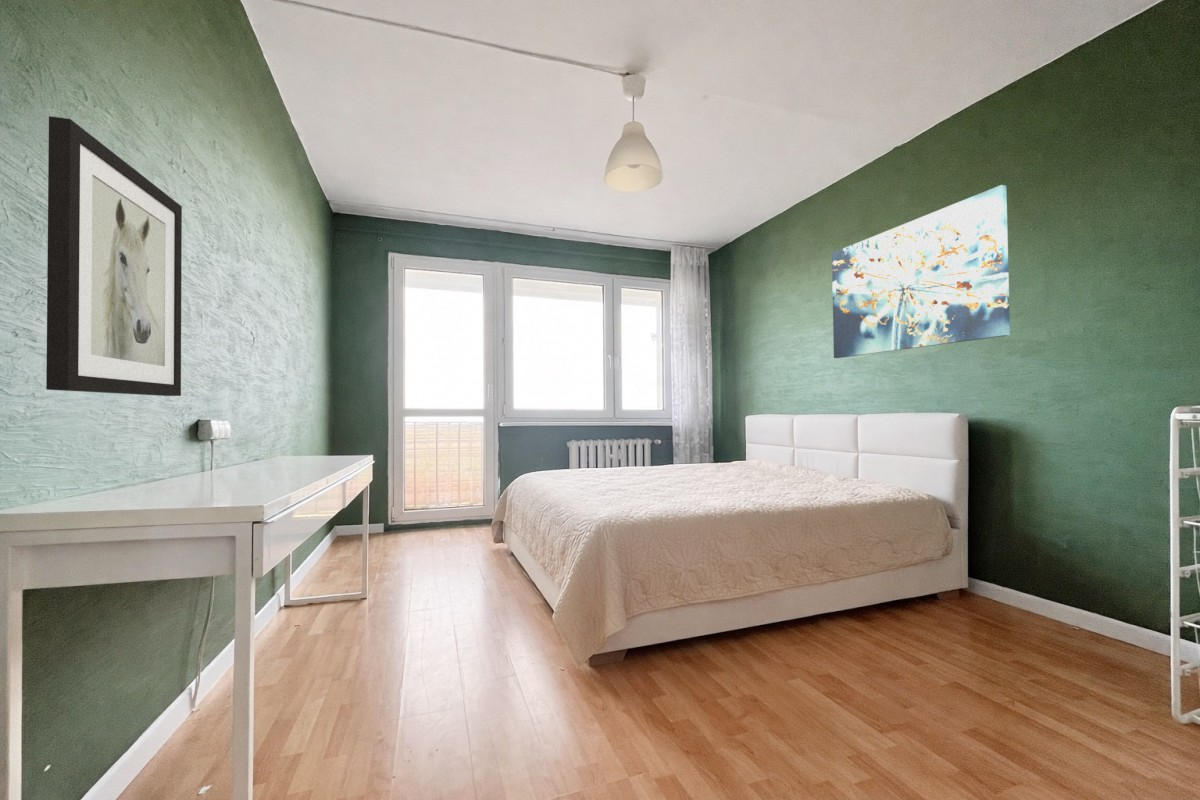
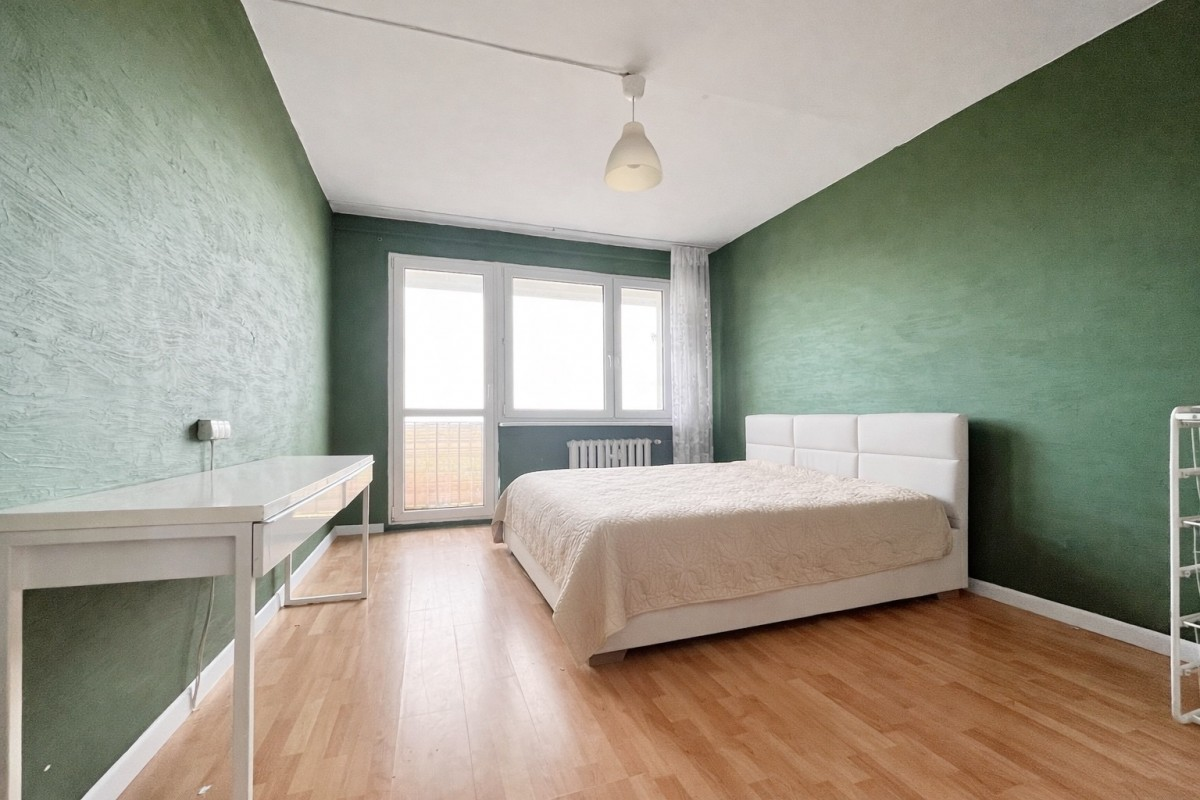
- wall art [45,115,183,397]
- wall art [831,184,1011,359]
